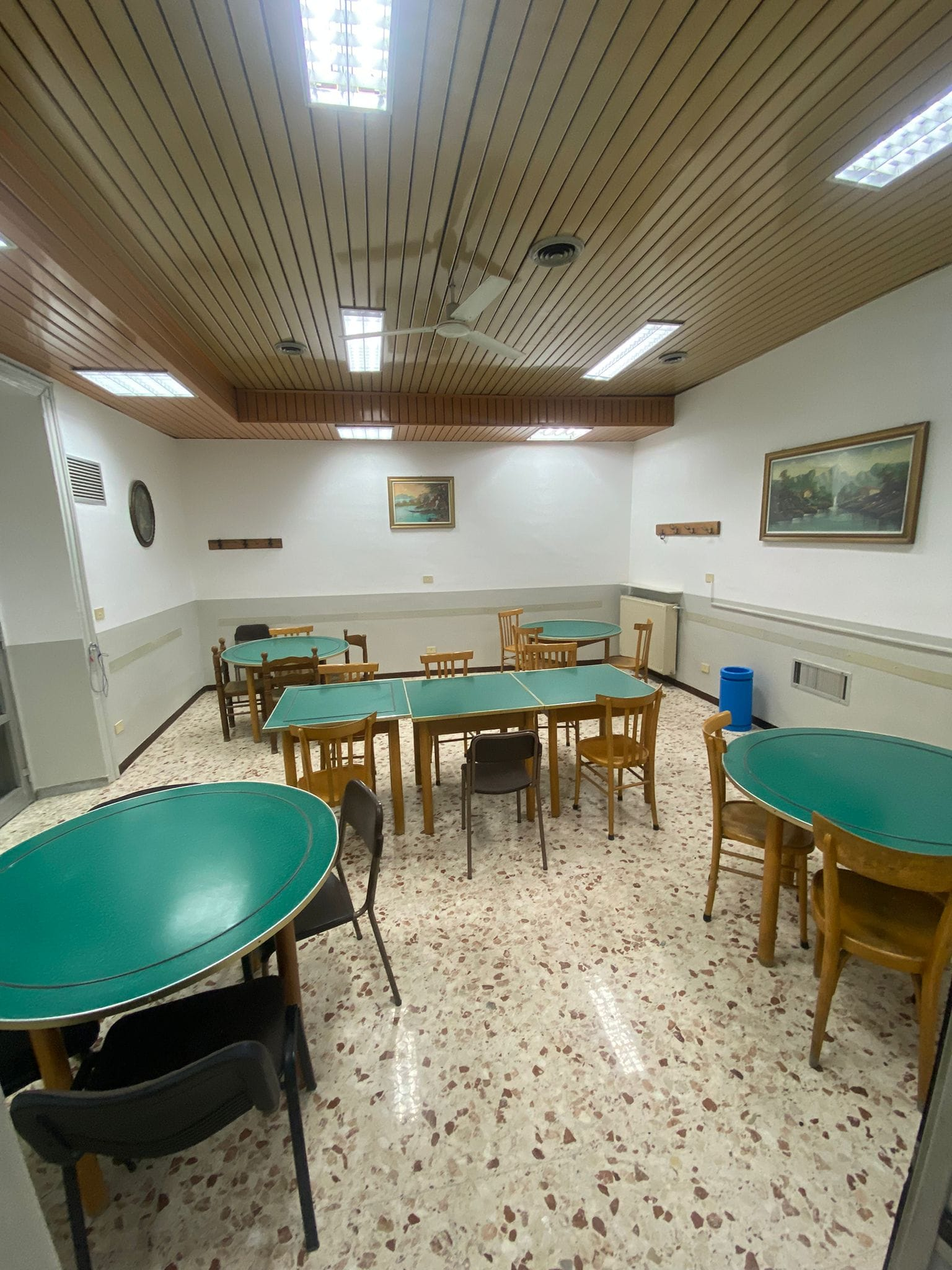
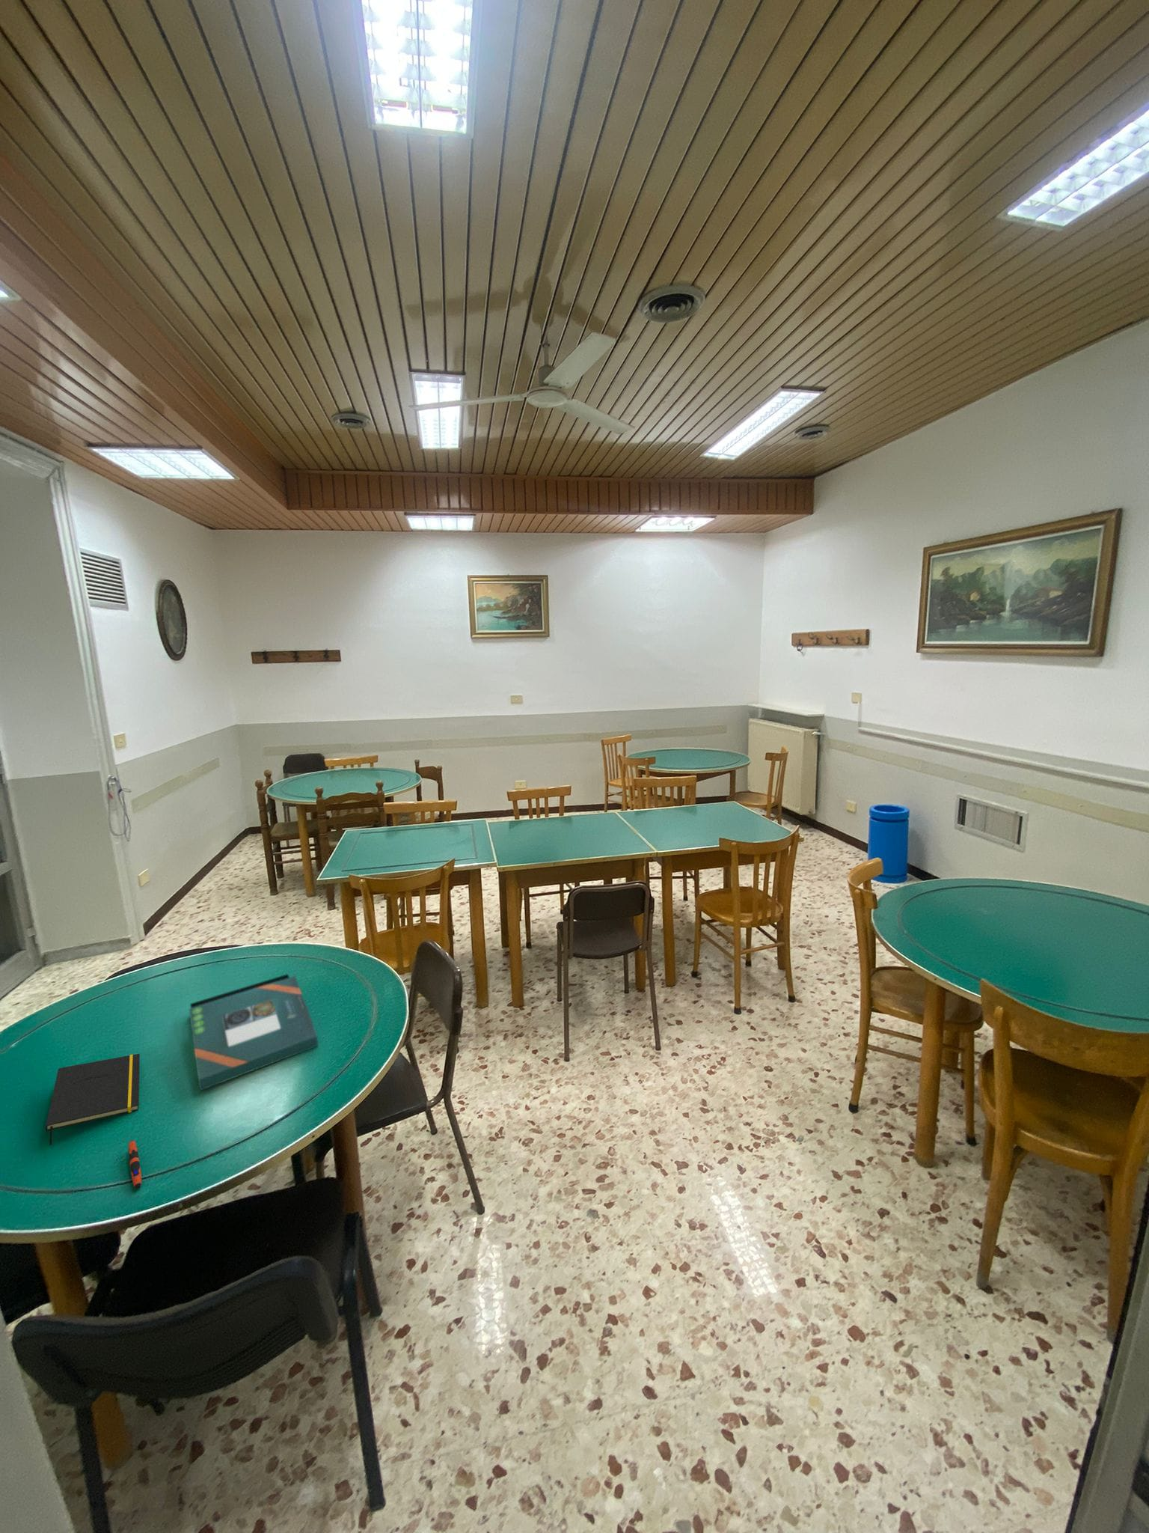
+ board game [188,973,319,1091]
+ pen [128,1139,142,1189]
+ notepad [45,1054,141,1146]
